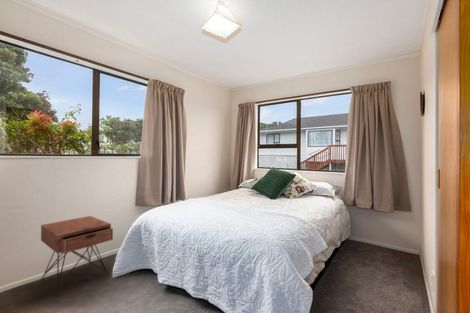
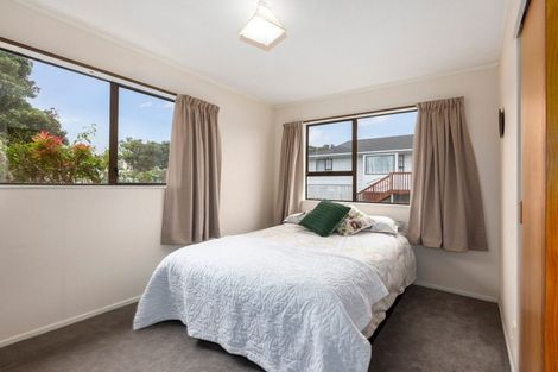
- nightstand [40,215,114,297]
